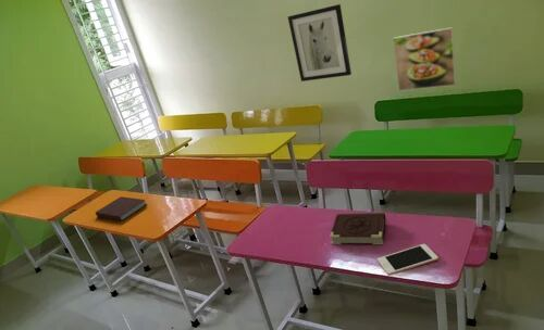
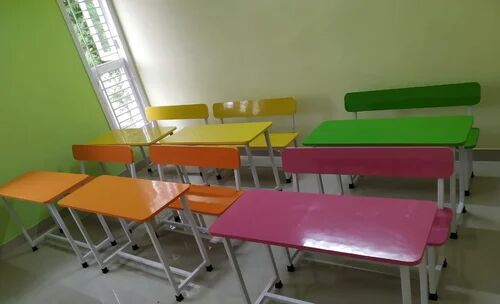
- wall art [287,3,353,82]
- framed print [392,26,457,92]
- cell phone [376,243,440,276]
- notebook [95,195,148,223]
- book [330,212,386,245]
